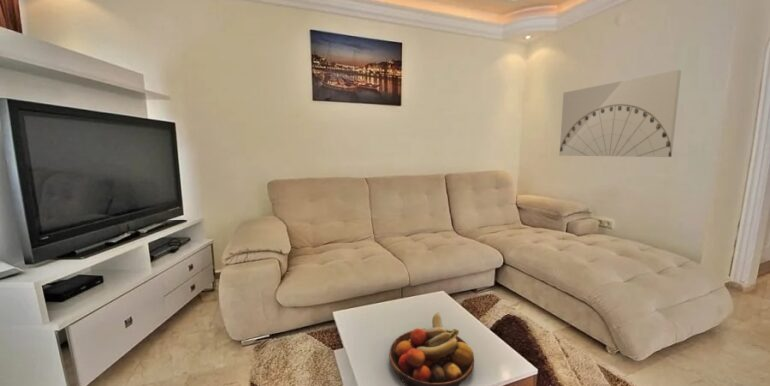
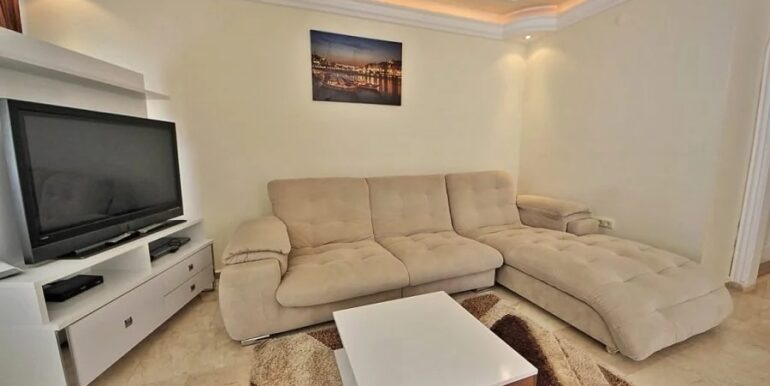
- wall art [559,69,682,158]
- fruit bowl [388,312,475,386]
